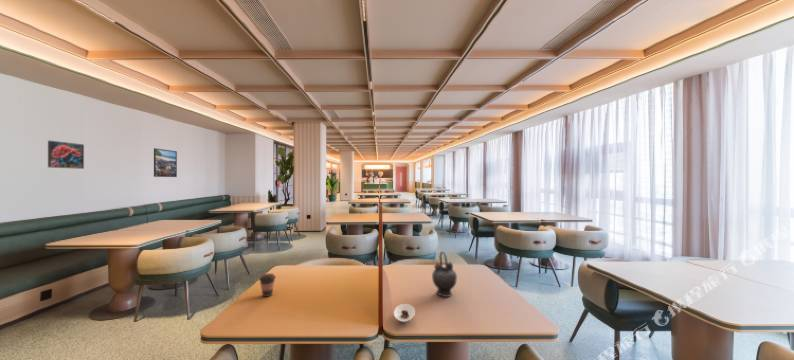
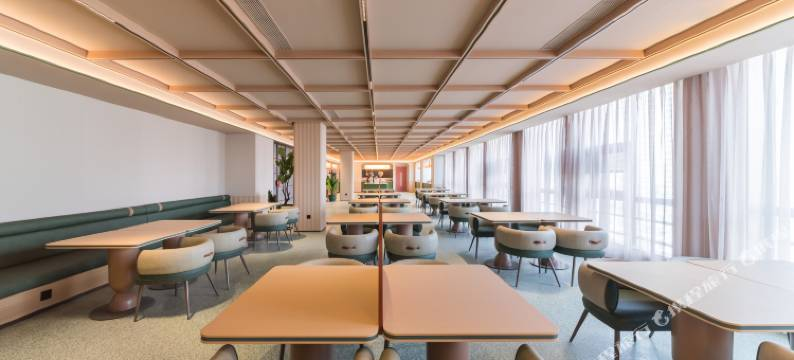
- coffee cup [258,273,277,298]
- teapot [431,250,458,298]
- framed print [153,147,178,178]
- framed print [47,139,85,170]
- saucer [393,303,416,323]
